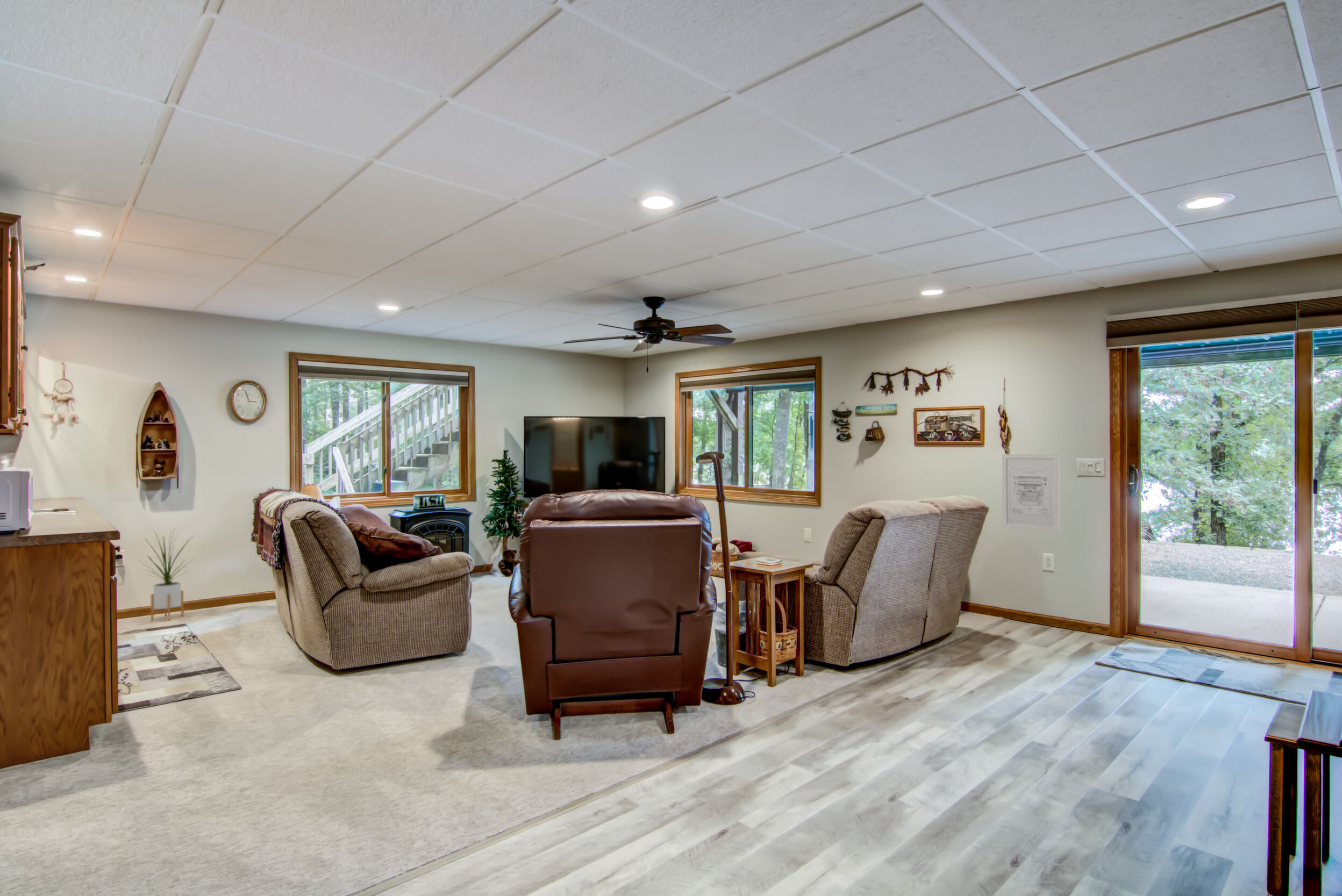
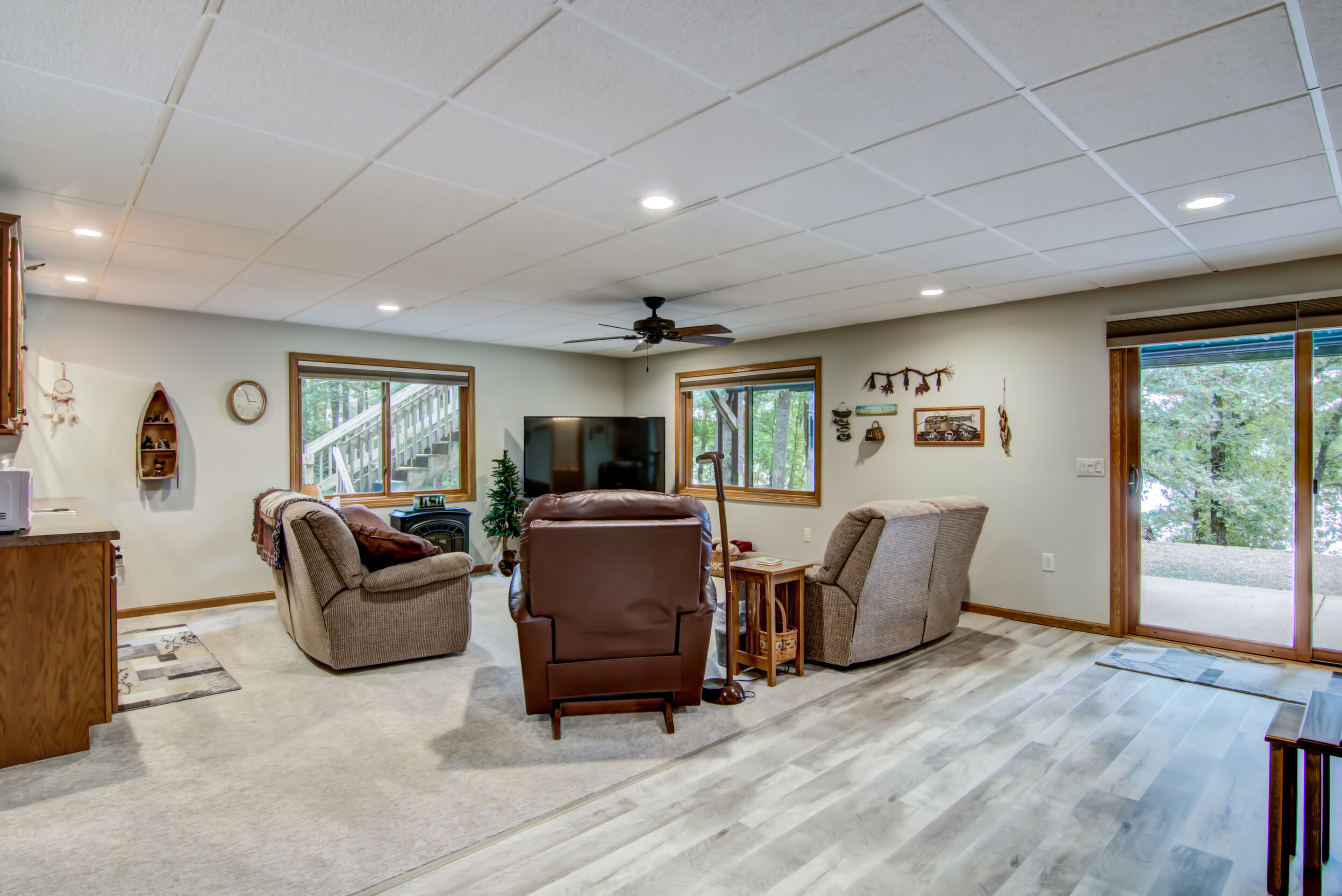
- house plant [138,528,194,621]
- wall art [1002,454,1060,532]
